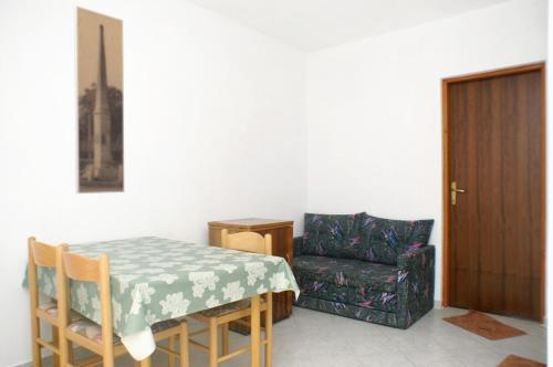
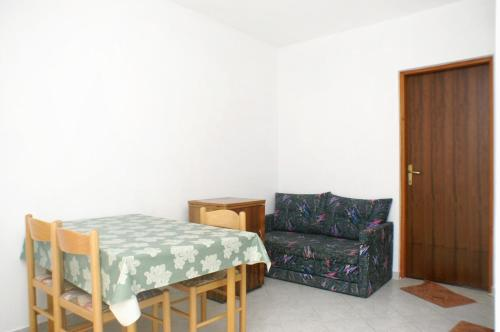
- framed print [73,4,125,195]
